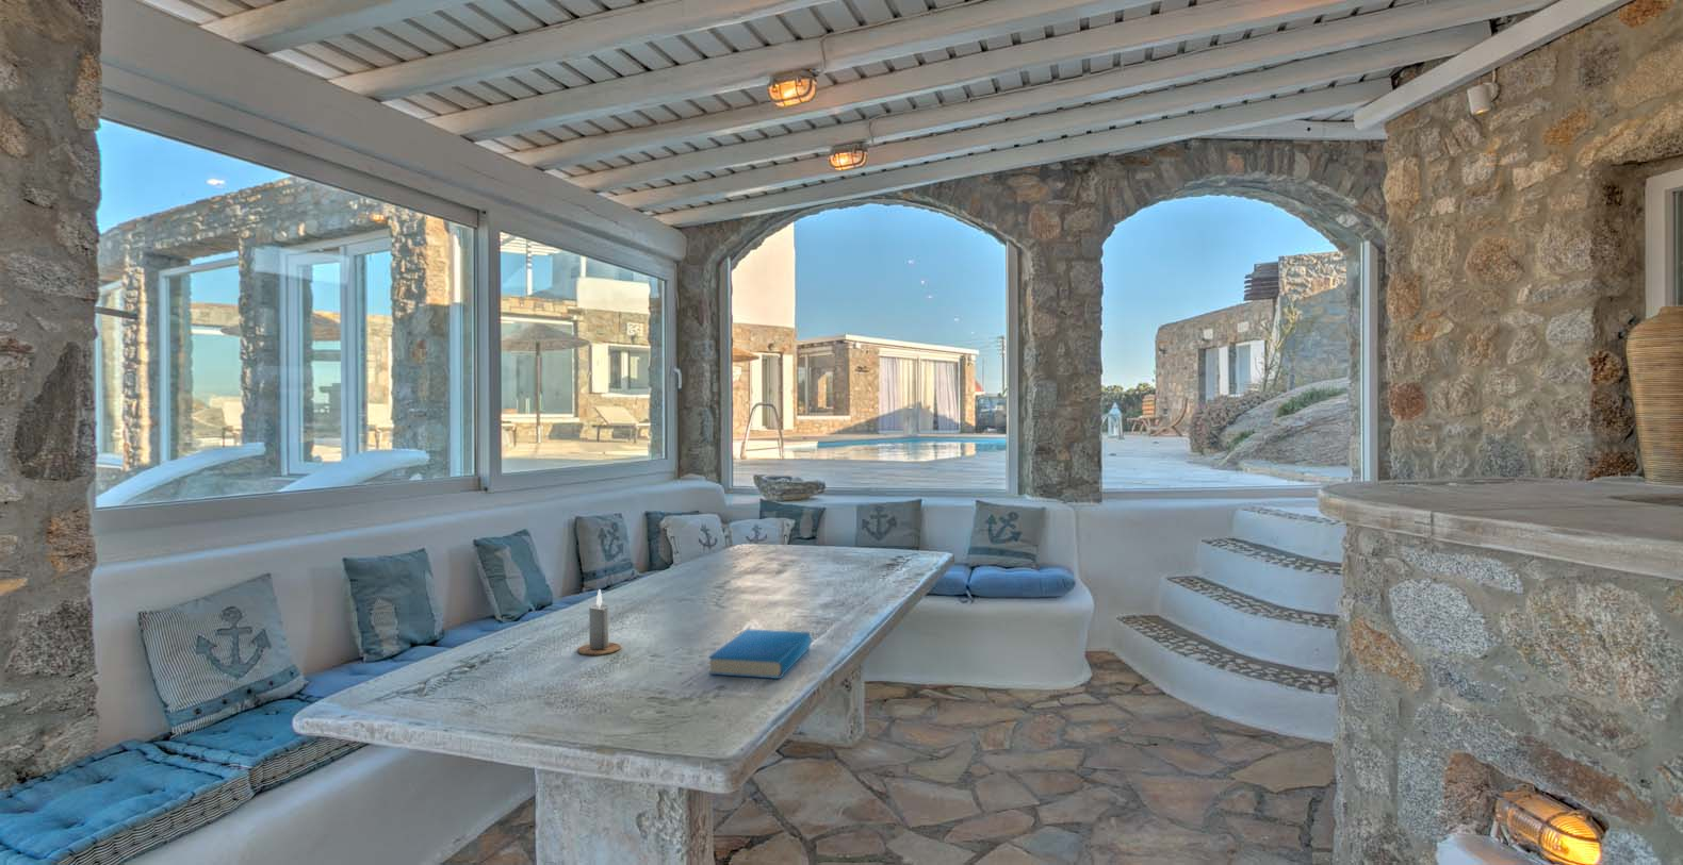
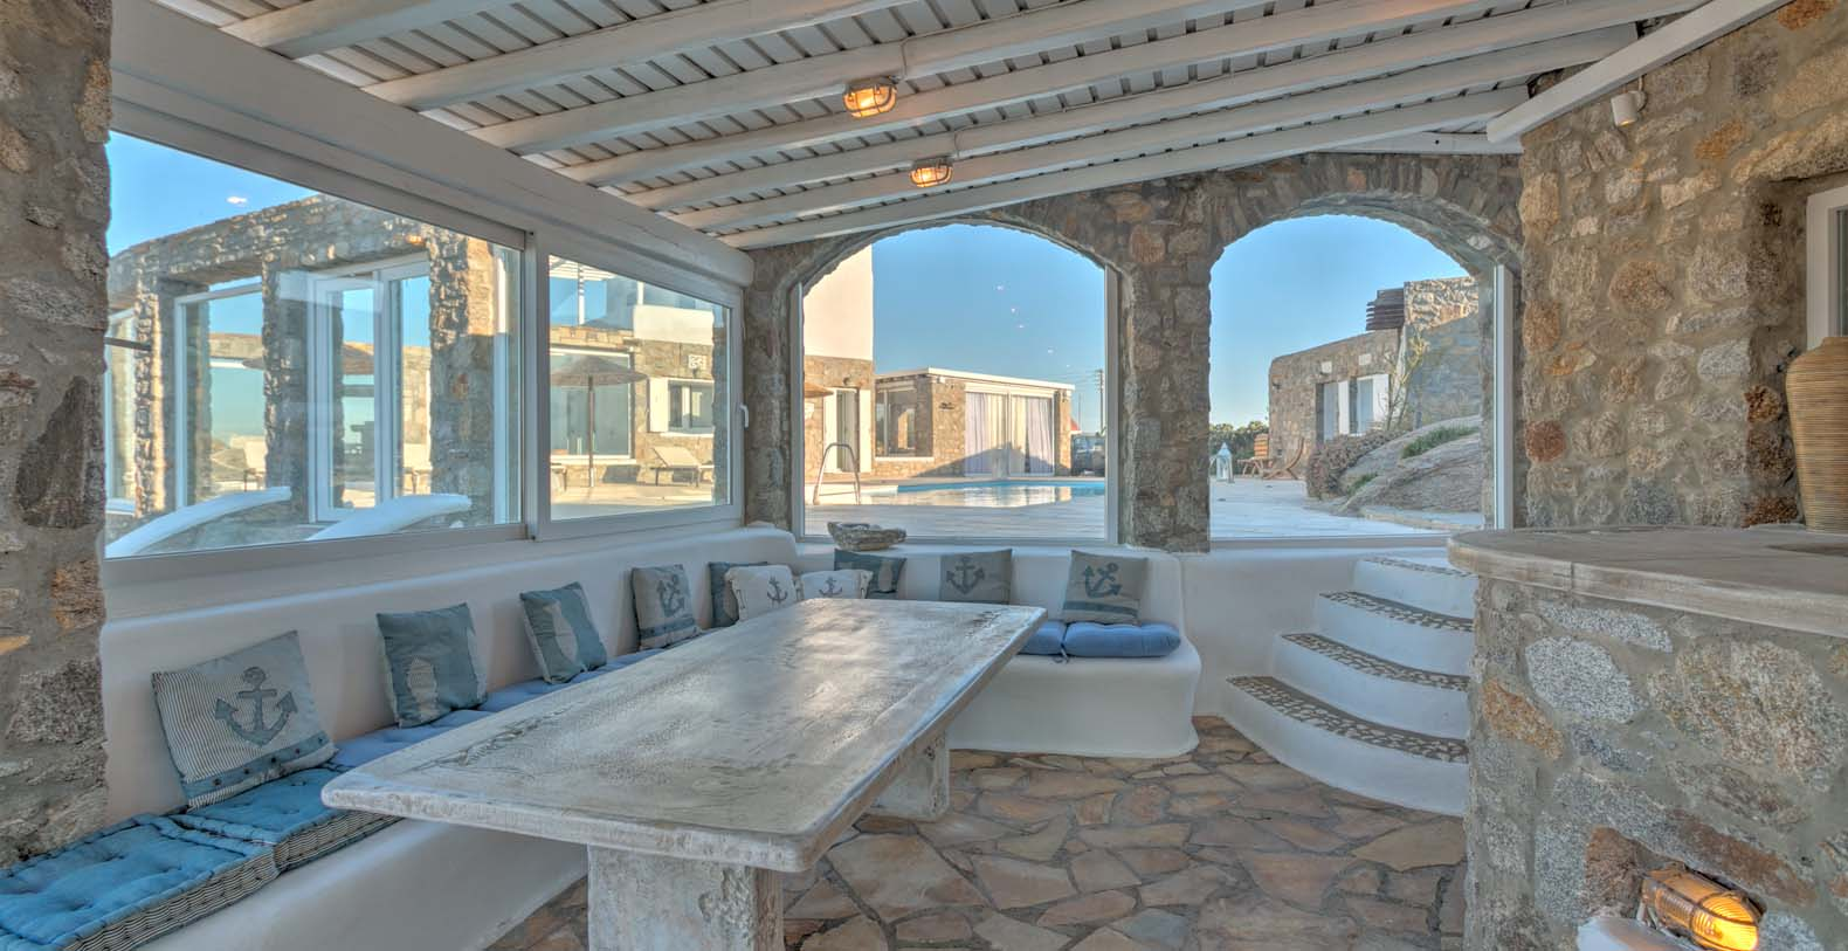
- book [708,628,813,680]
- candle [576,588,622,656]
